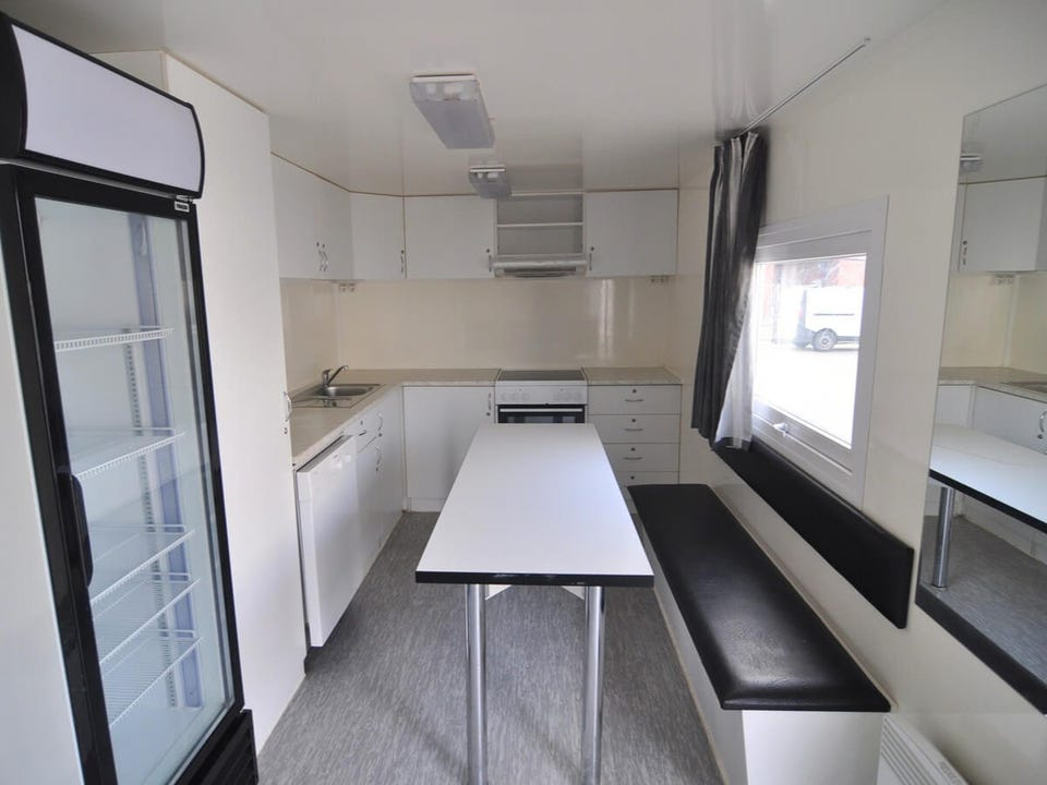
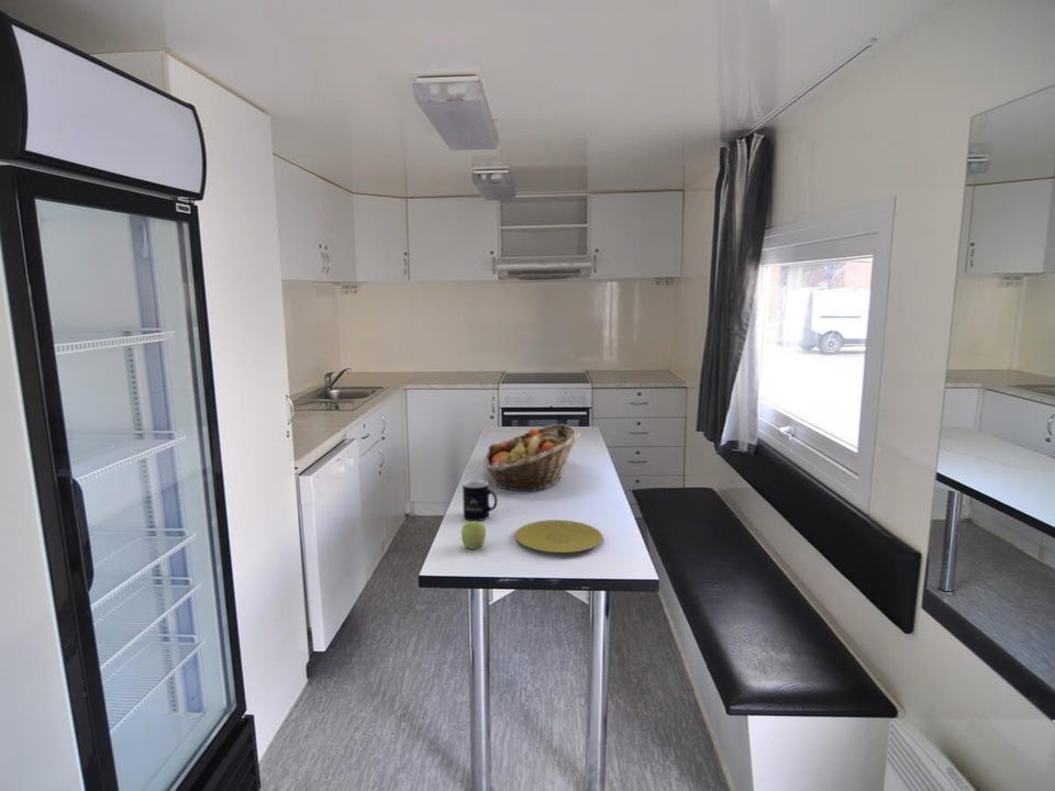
+ mug [462,479,498,522]
+ apple [460,521,487,550]
+ plate [514,519,603,554]
+ fruit basket [482,423,581,493]
